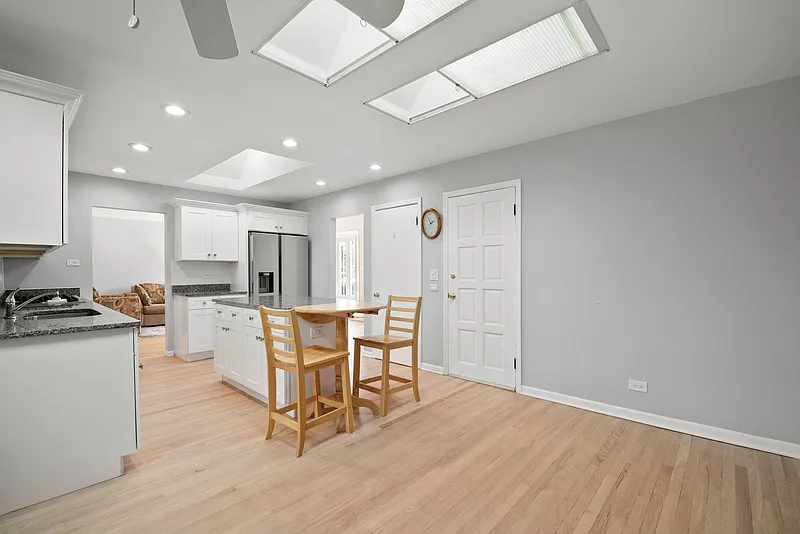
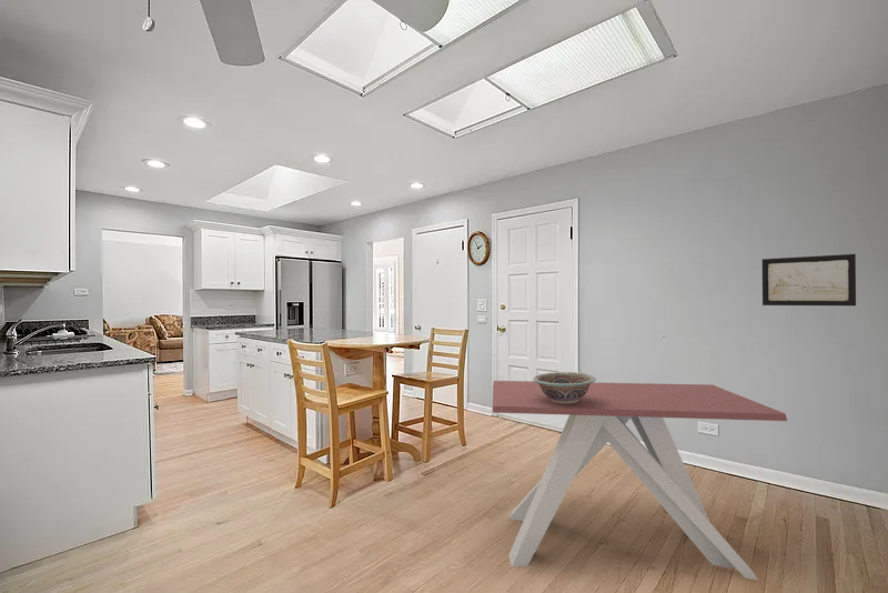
+ decorative bowl [532,371,597,404]
+ dining table [492,380,788,581]
+ wall art [761,253,857,306]
